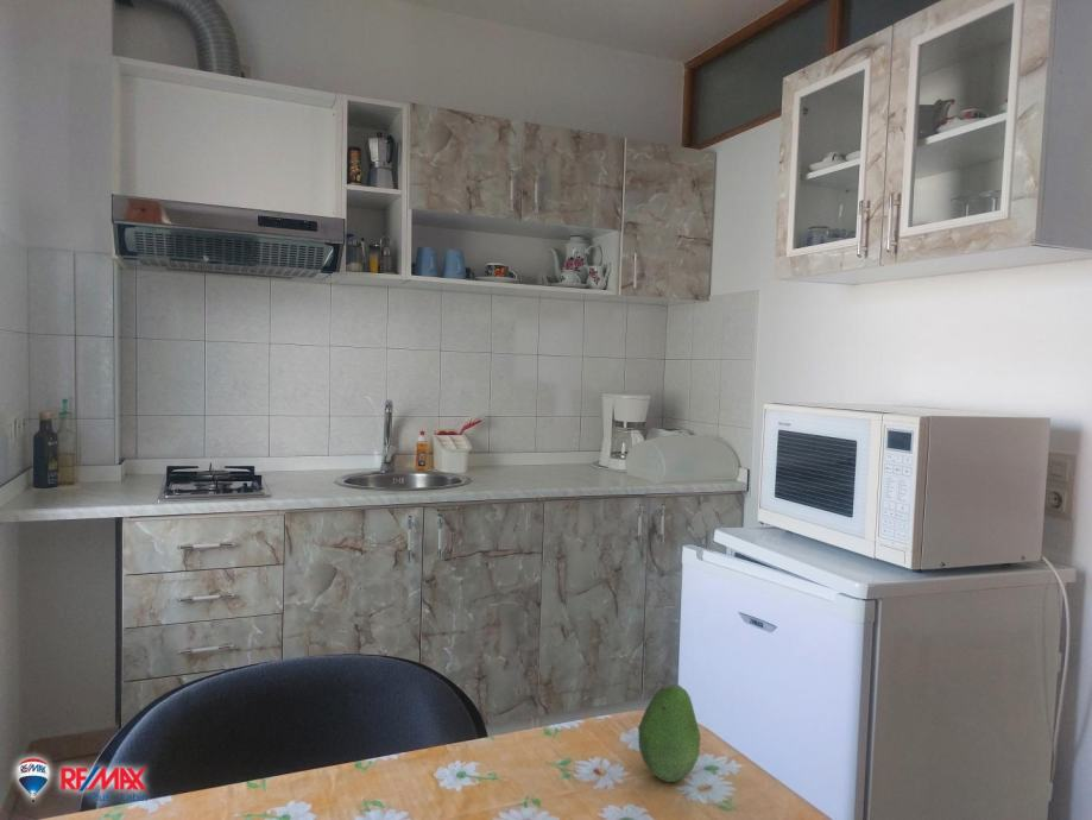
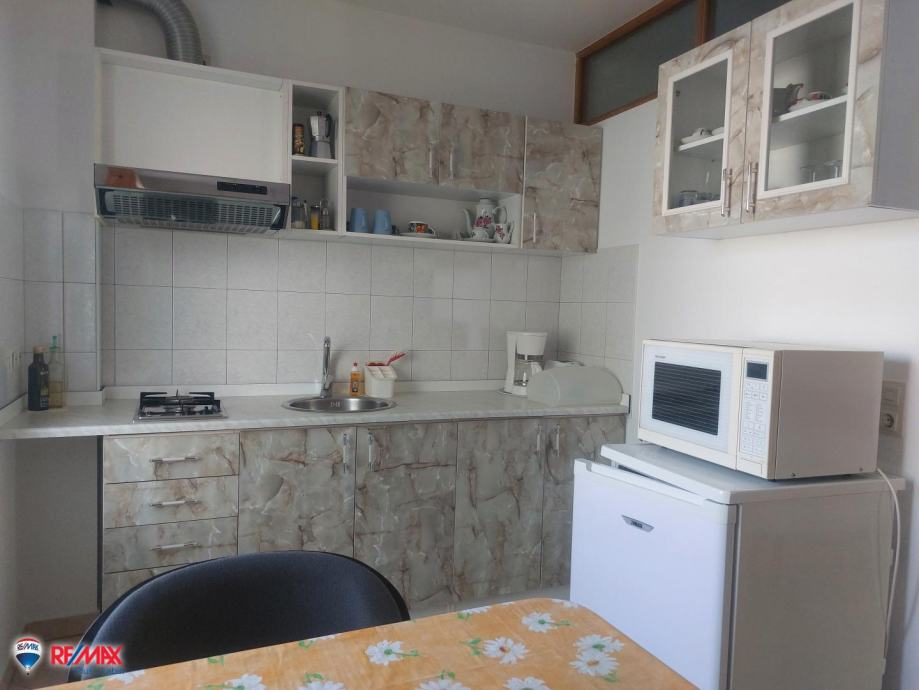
- fruit [637,683,702,783]
